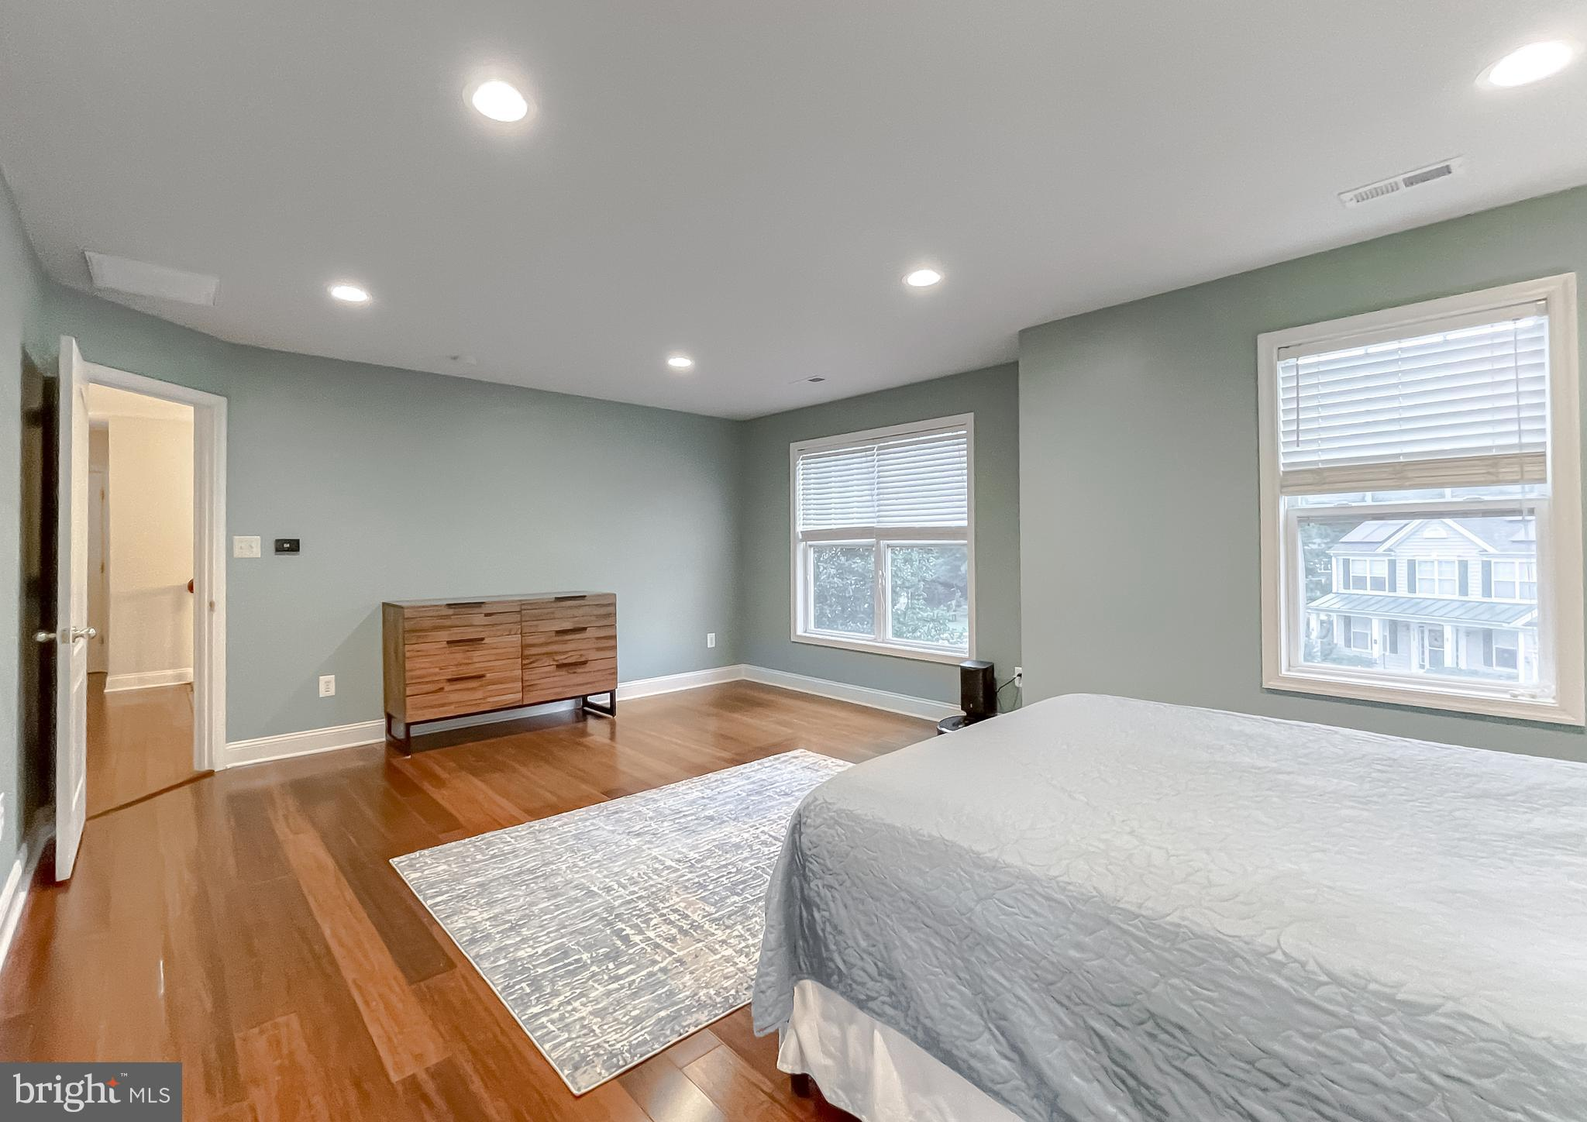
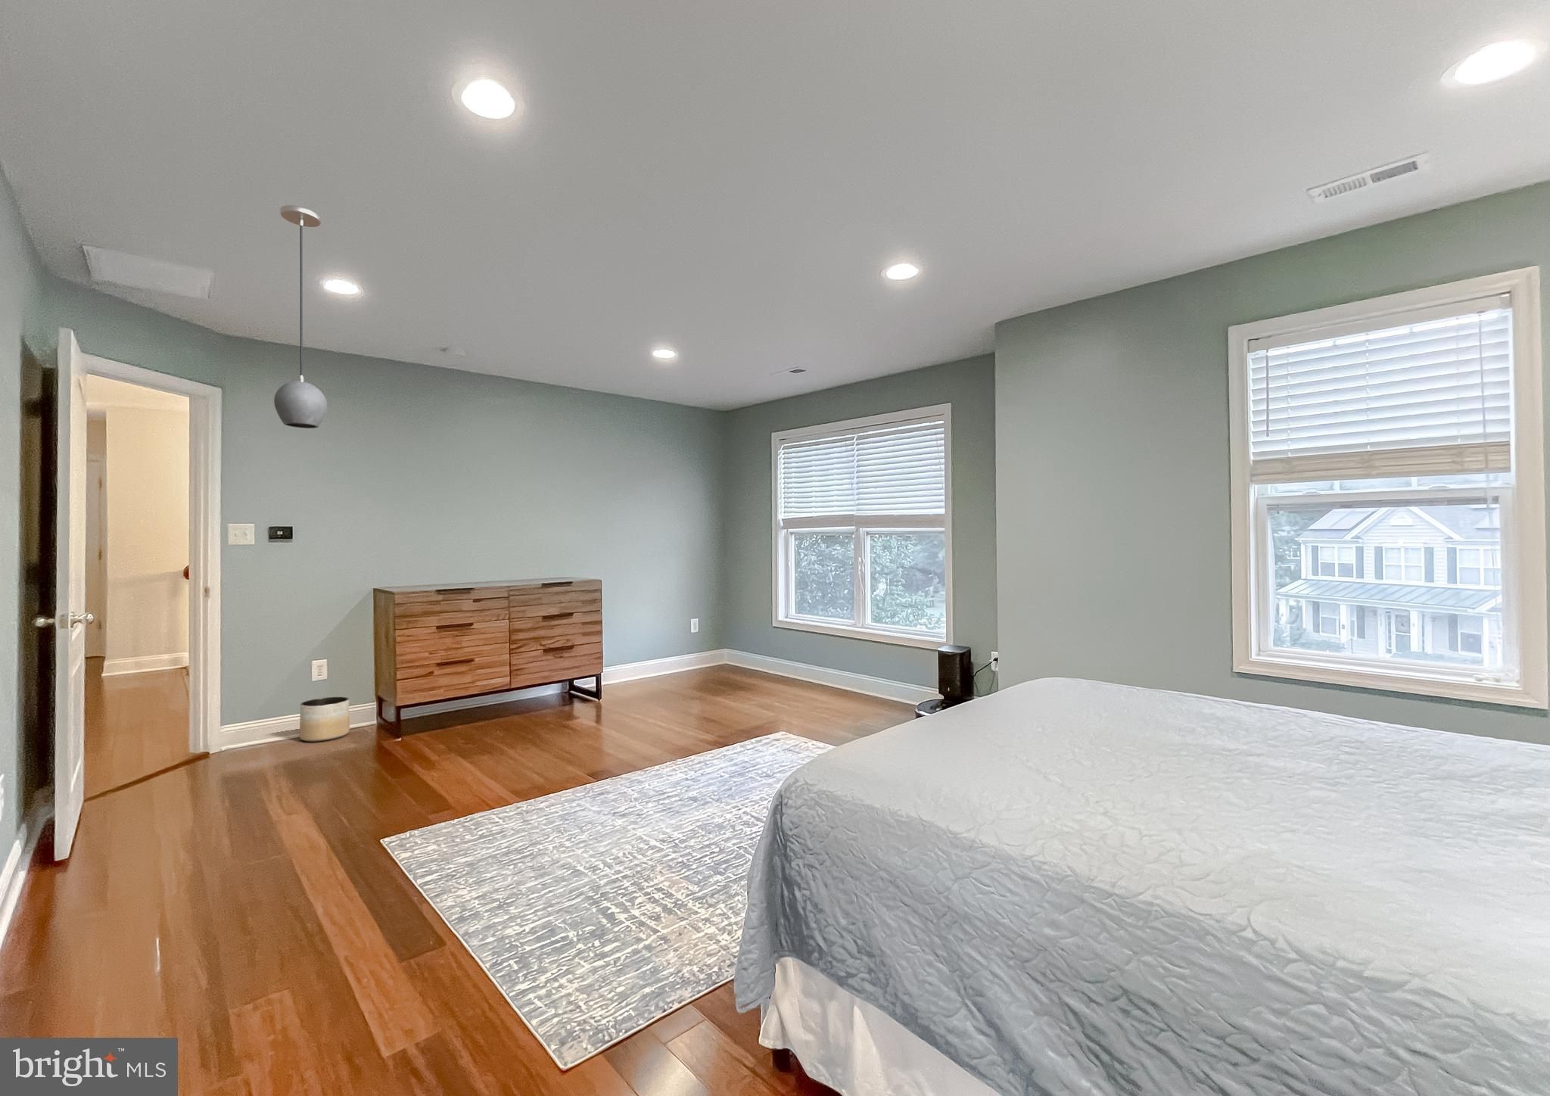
+ planter [299,696,350,743]
+ light fixture [273,204,327,429]
